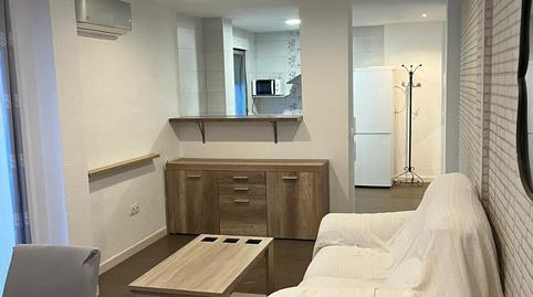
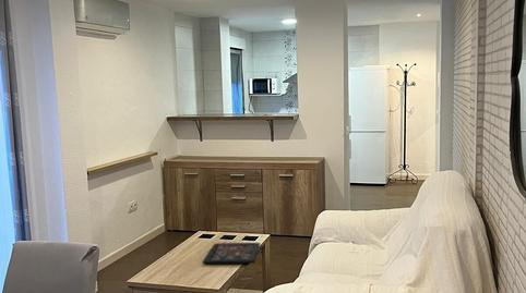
+ decorative tray [202,242,261,265]
